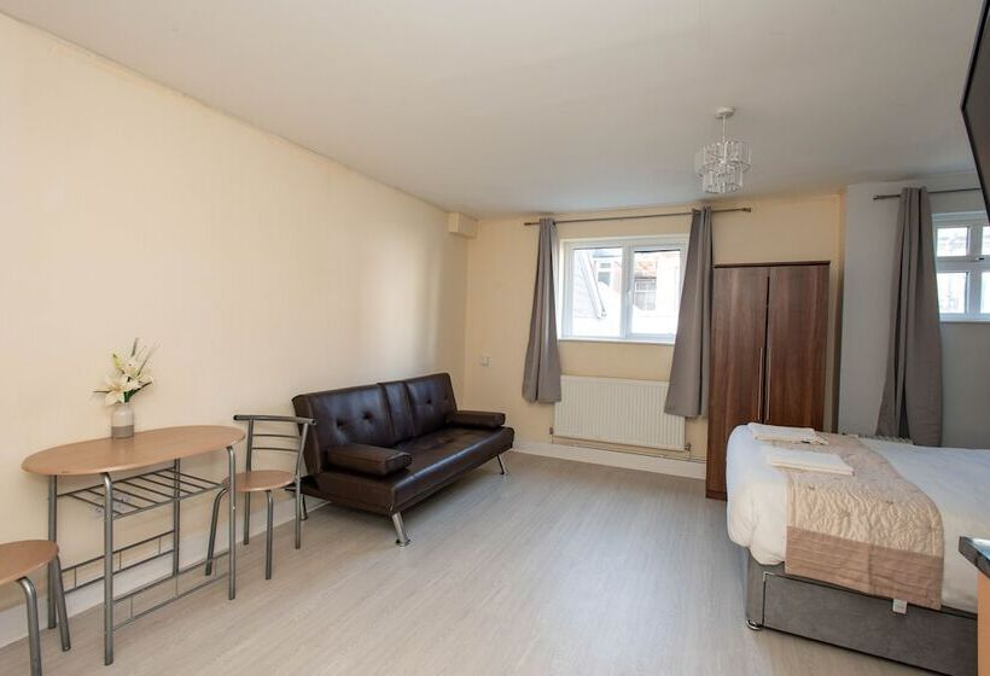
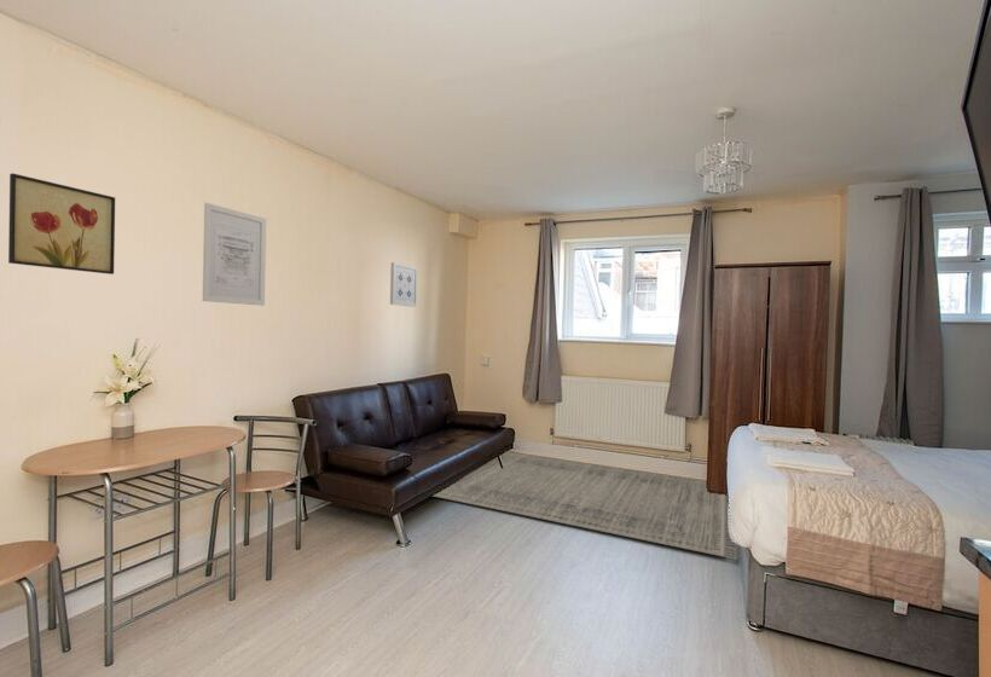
+ wall art [7,172,116,276]
+ wall art [202,202,267,307]
+ wall art [389,261,418,308]
+ rug [433,451,741,562]
